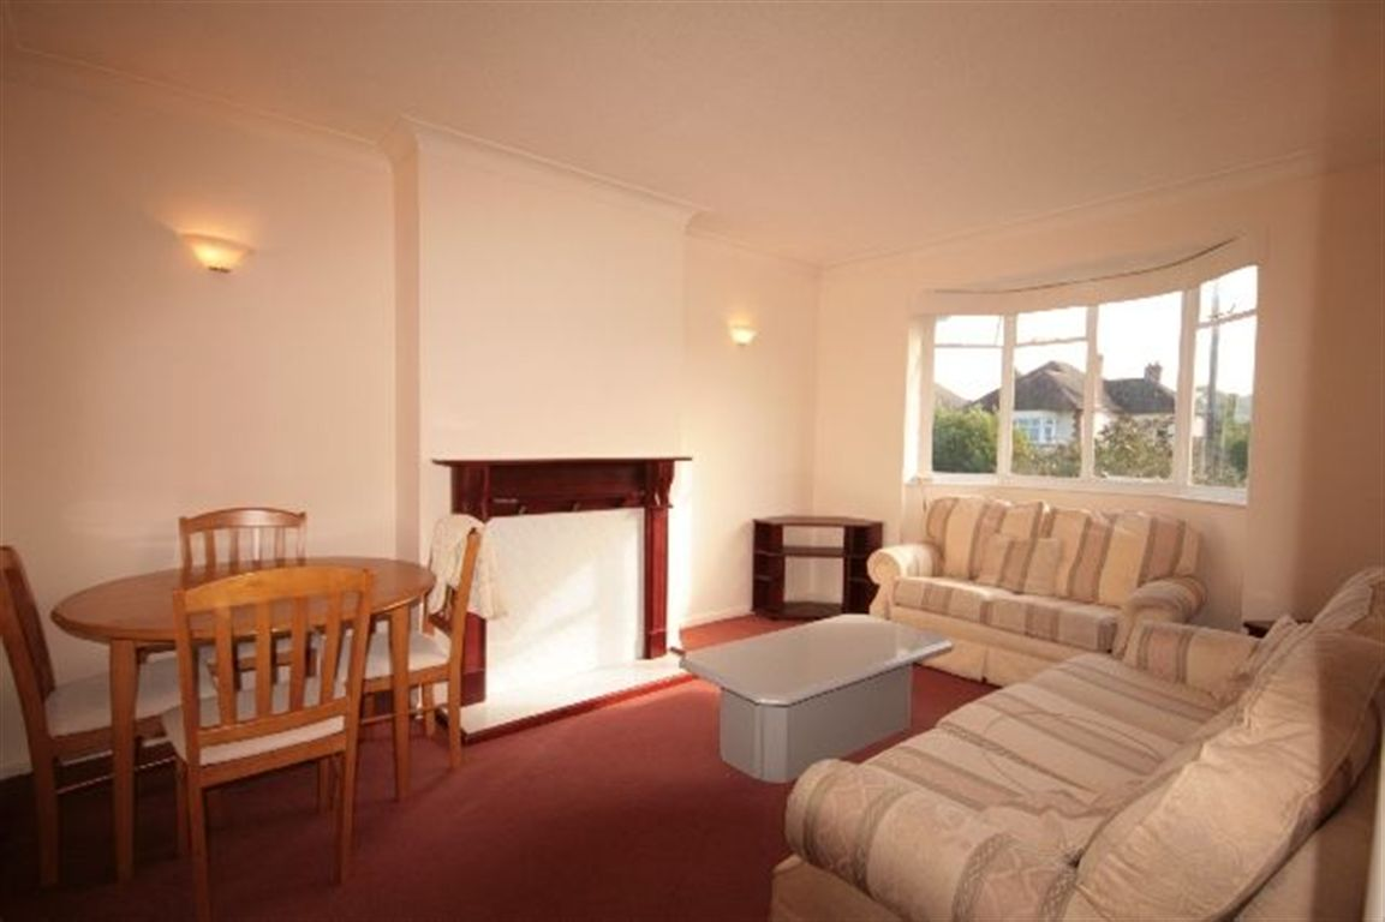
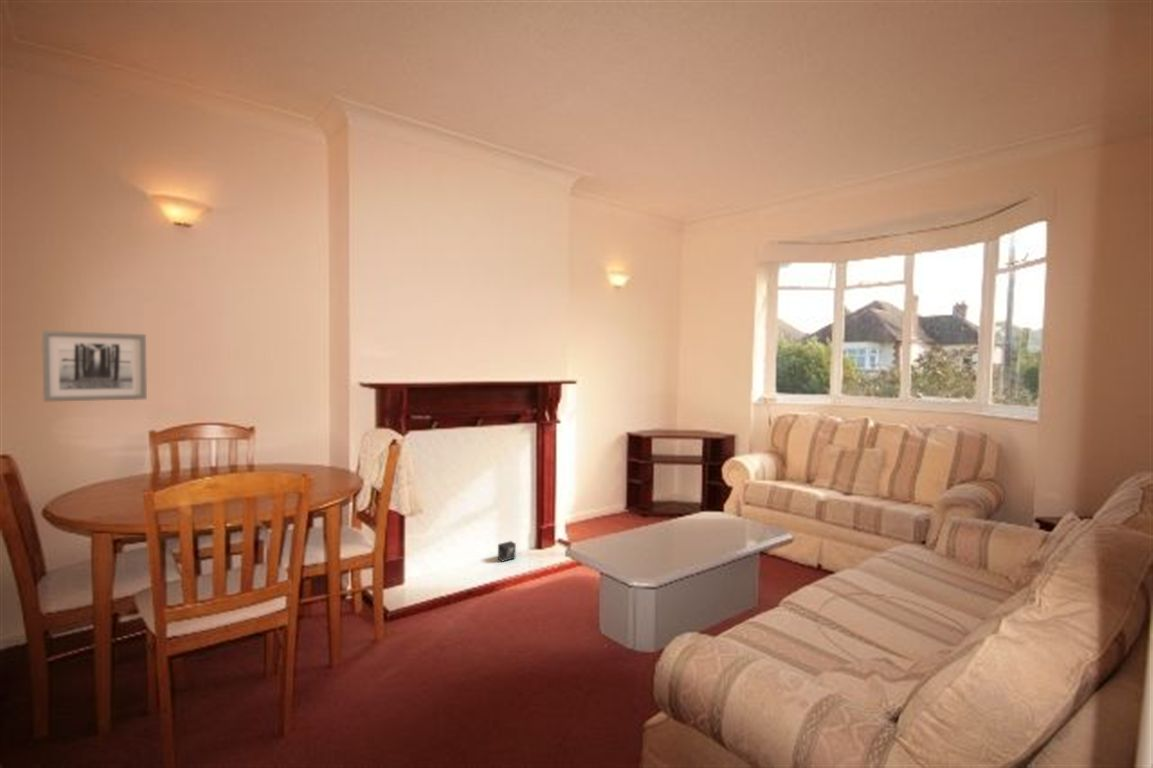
+ box [497,540,517,563]
+ wall art [41,330,148,403]
